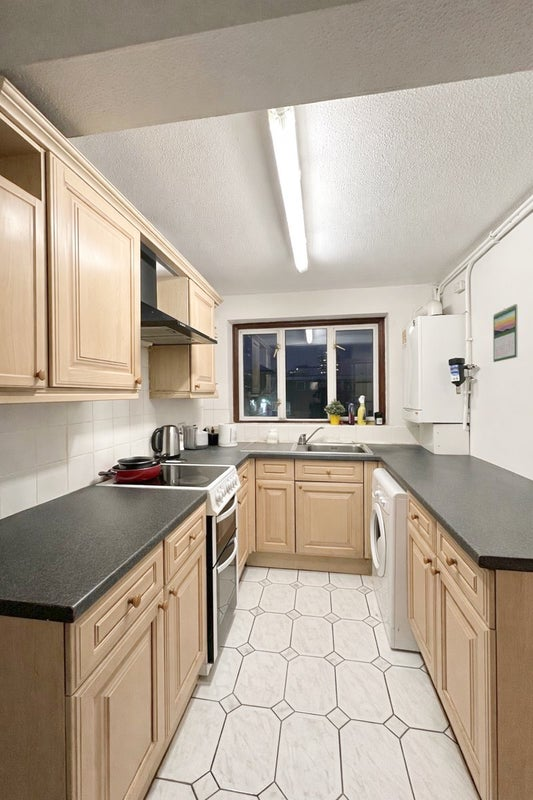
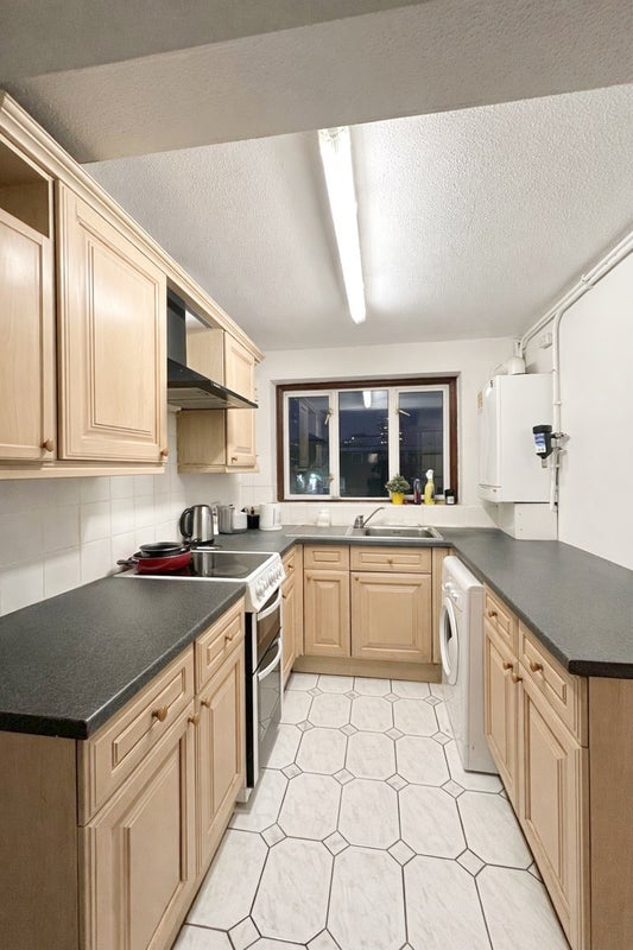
- calendar [493,303,518,363]
